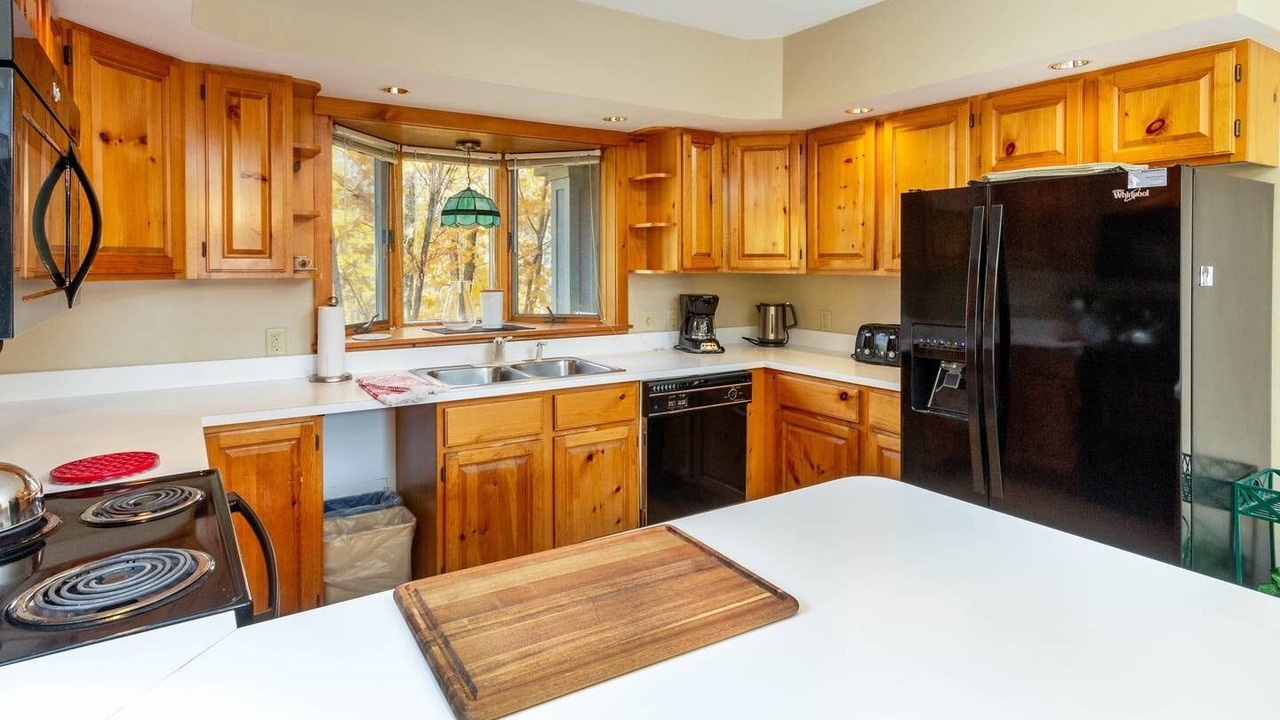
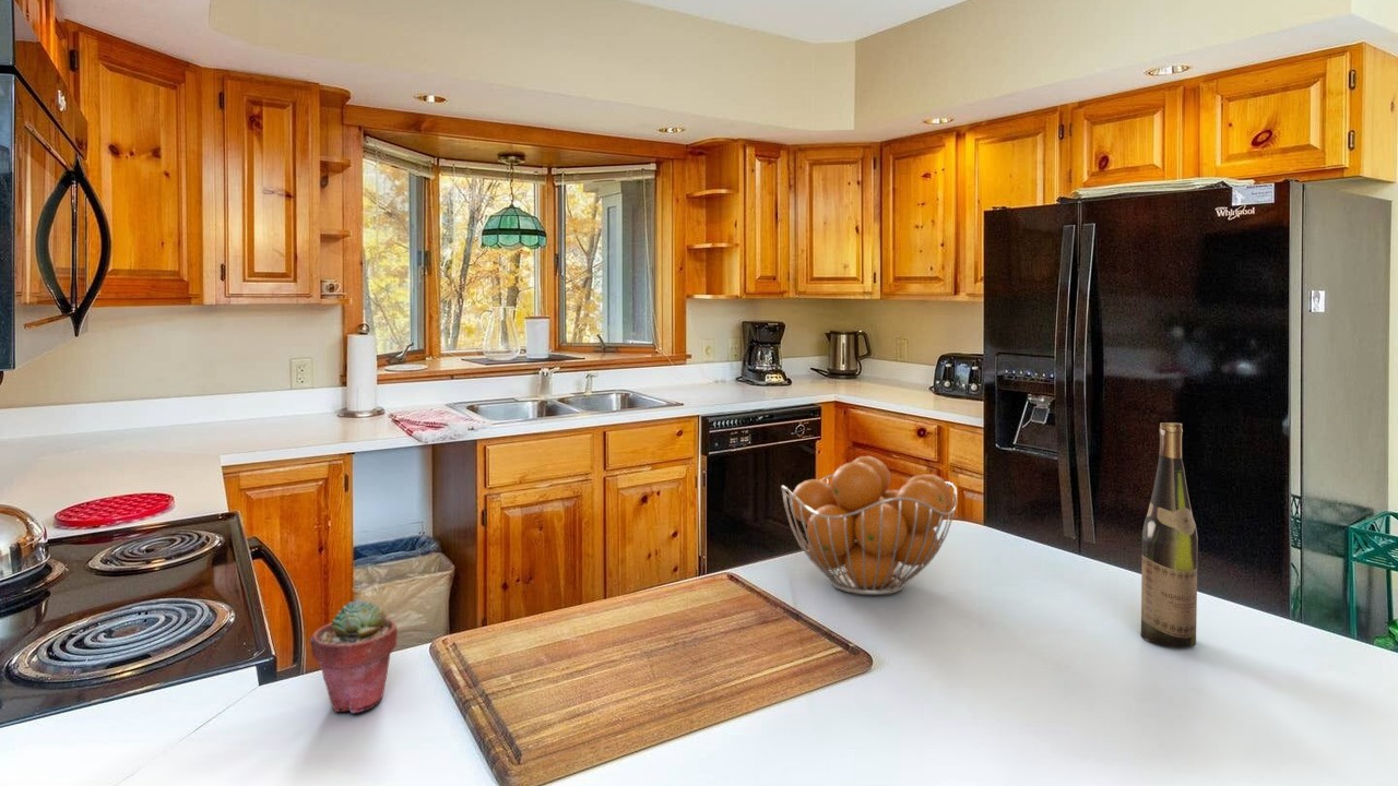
+ fruit basket [780,455,958,596]
+ potted succulent [309,598,399,714]
+ wine bottle [1140,421,1199,648]
